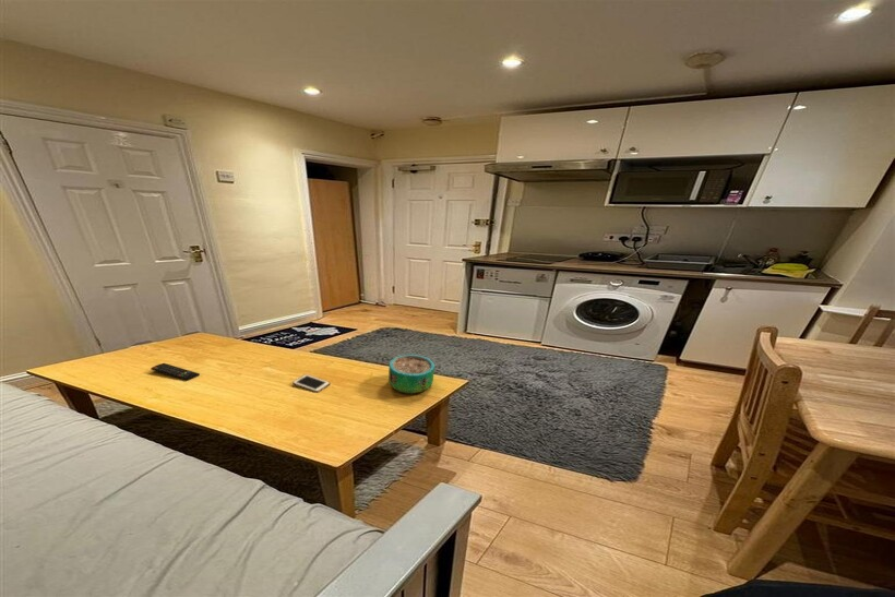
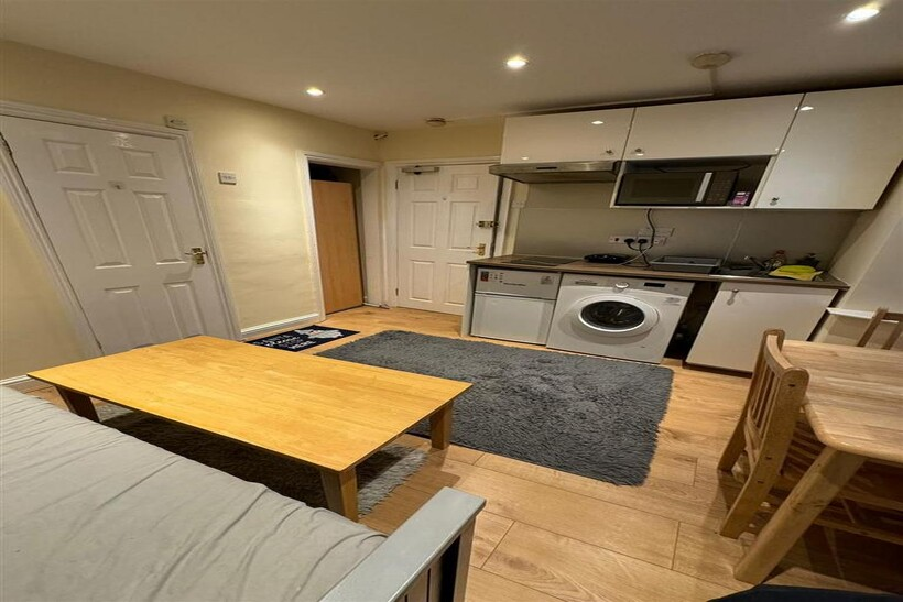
- remote control [150,362,201,382]
- decorative bowl [387,354,435,395]
- cell phone [291,373,331,393]
